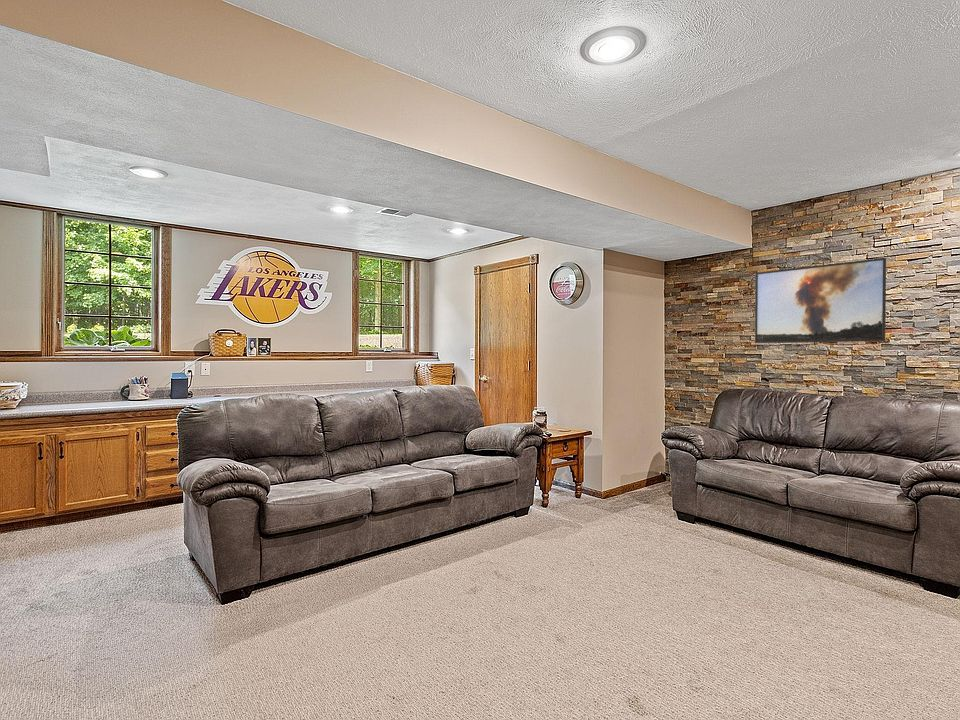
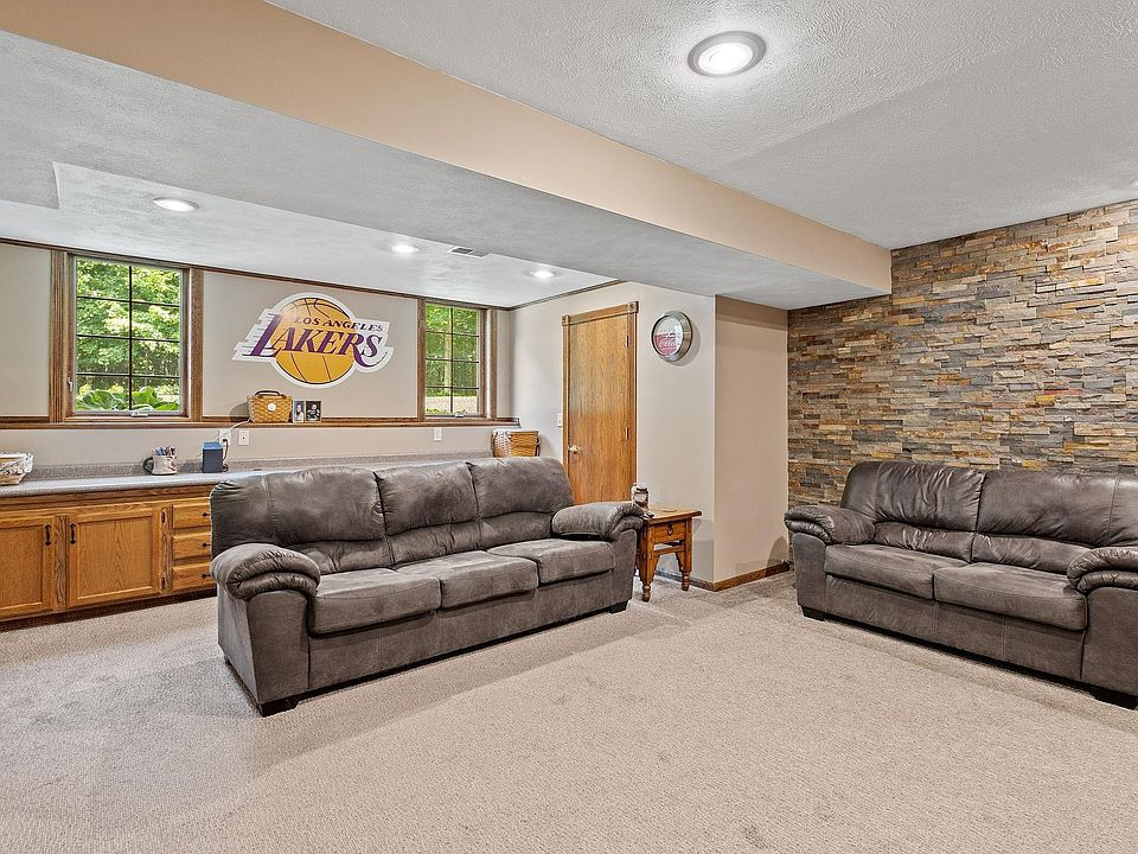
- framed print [754,257,887,344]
